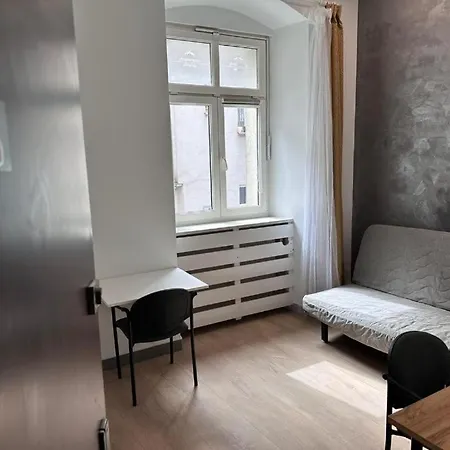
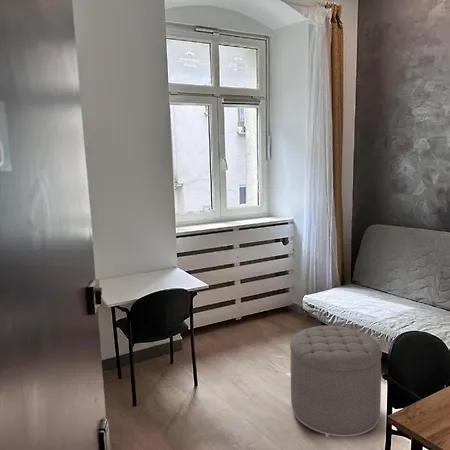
+ ottoman [289,325,383,438]
